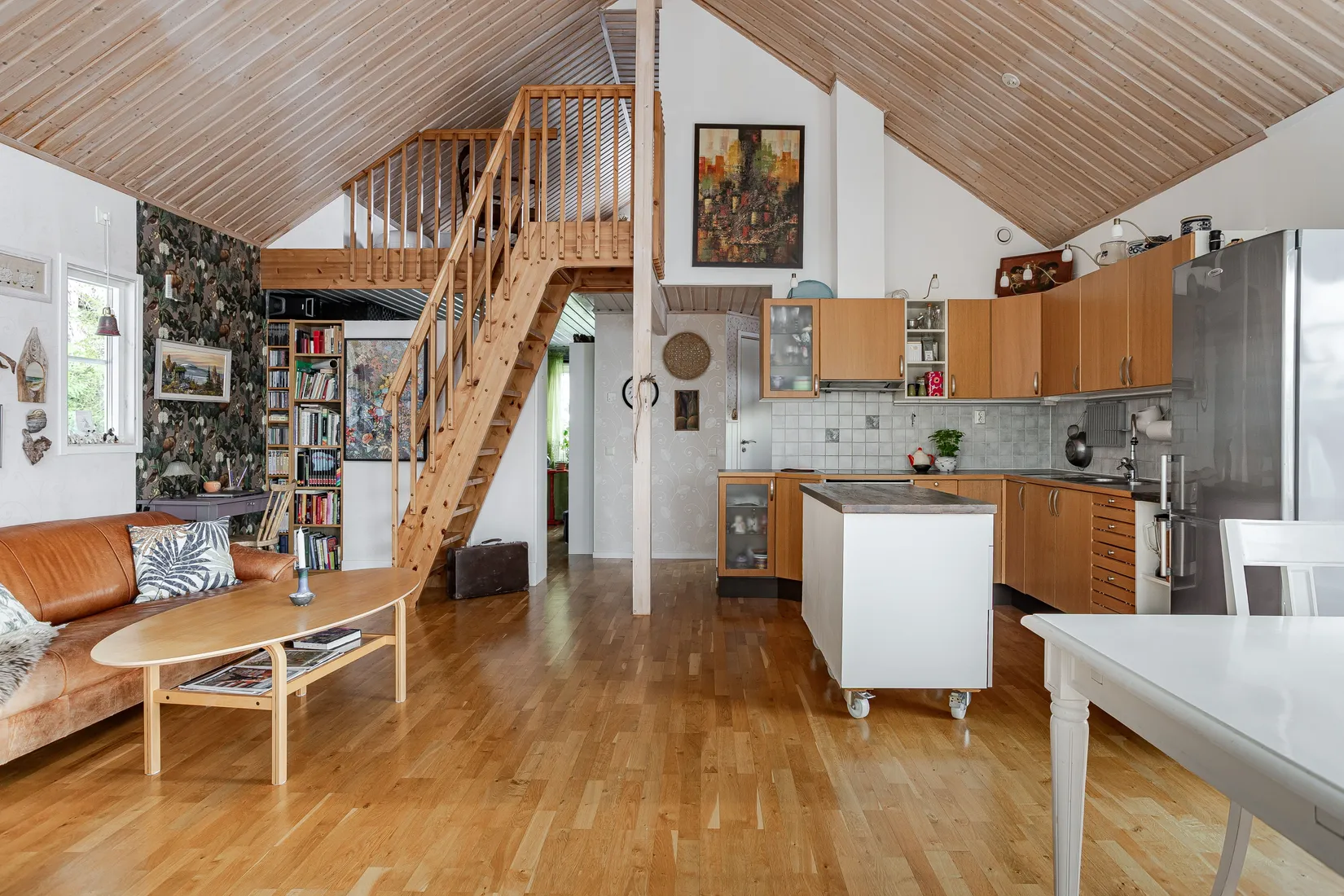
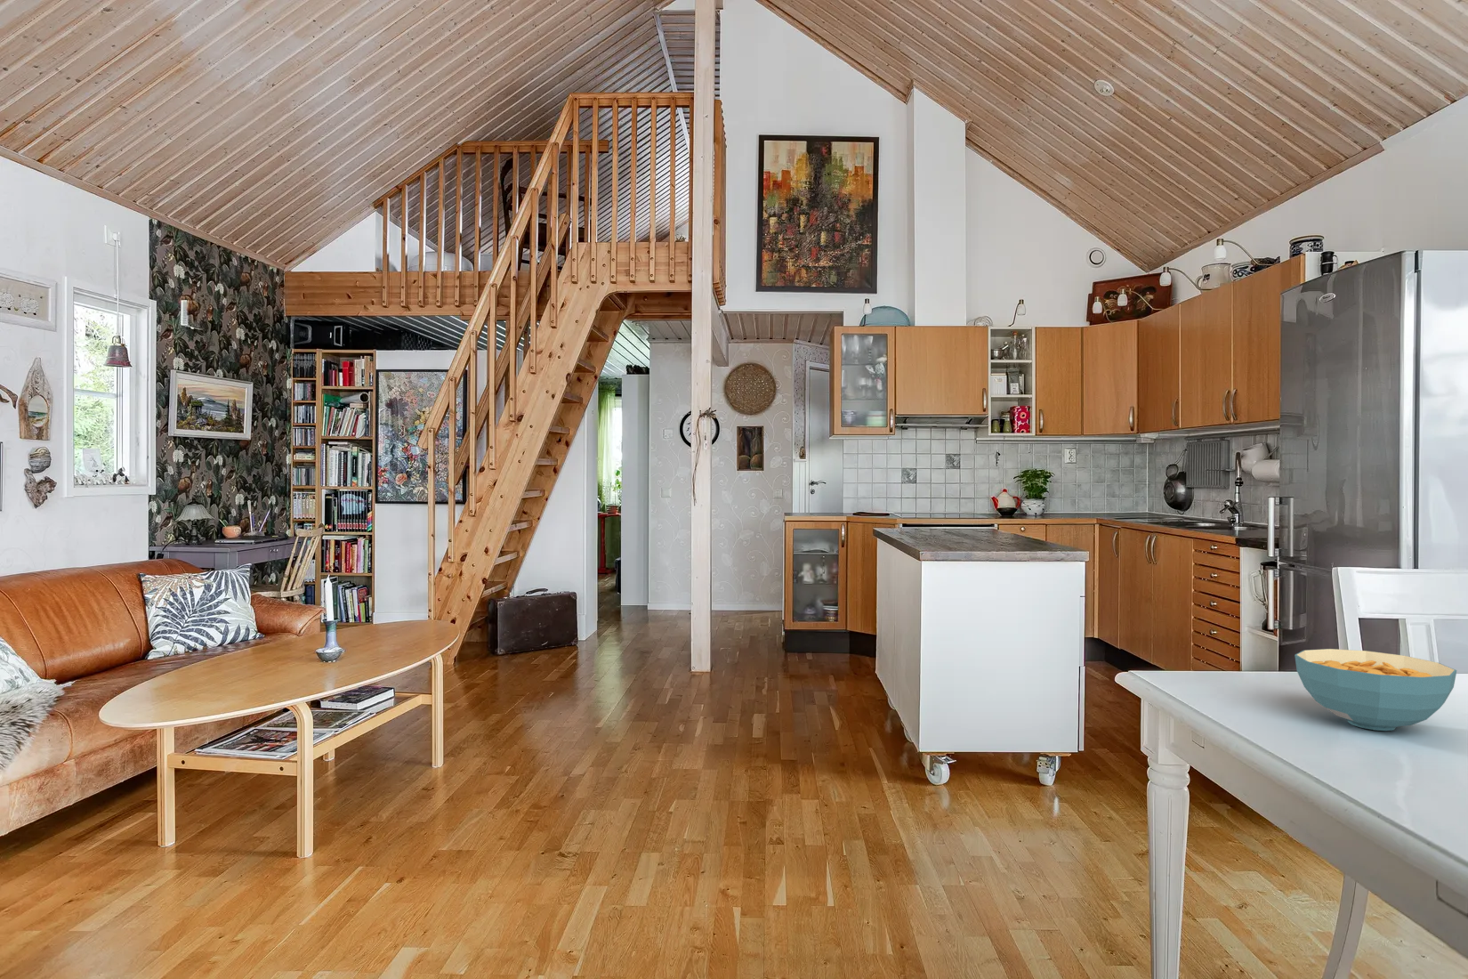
+ cereal bowl [1294,648,1457,732]
